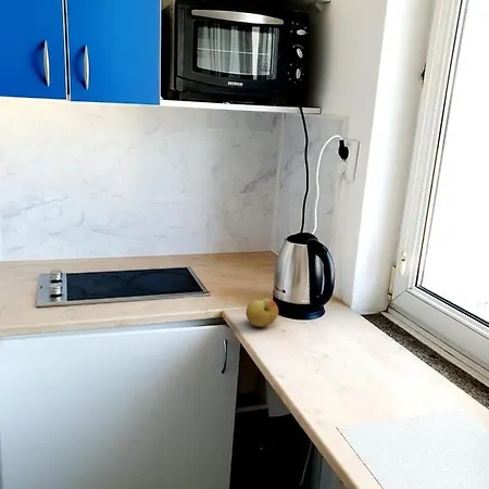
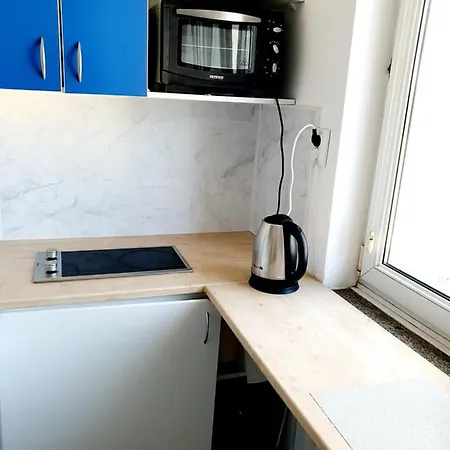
- fruit [244,297,279,328]
